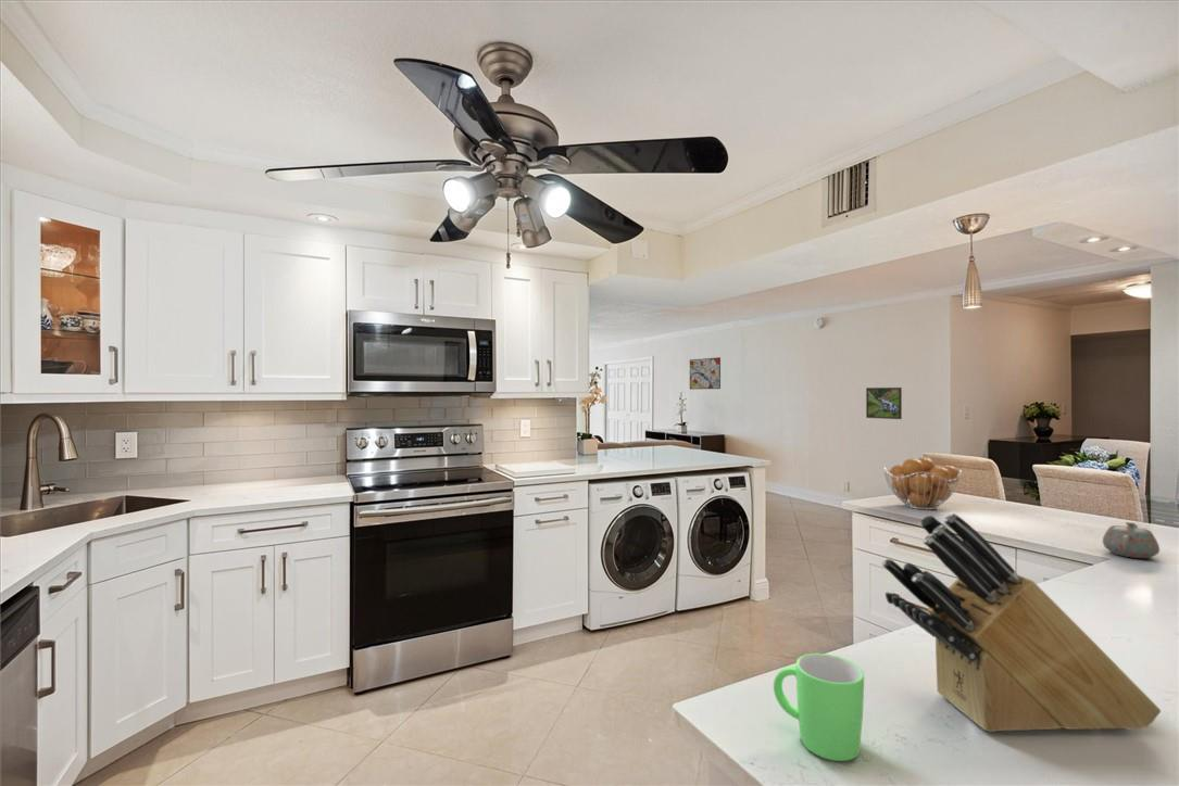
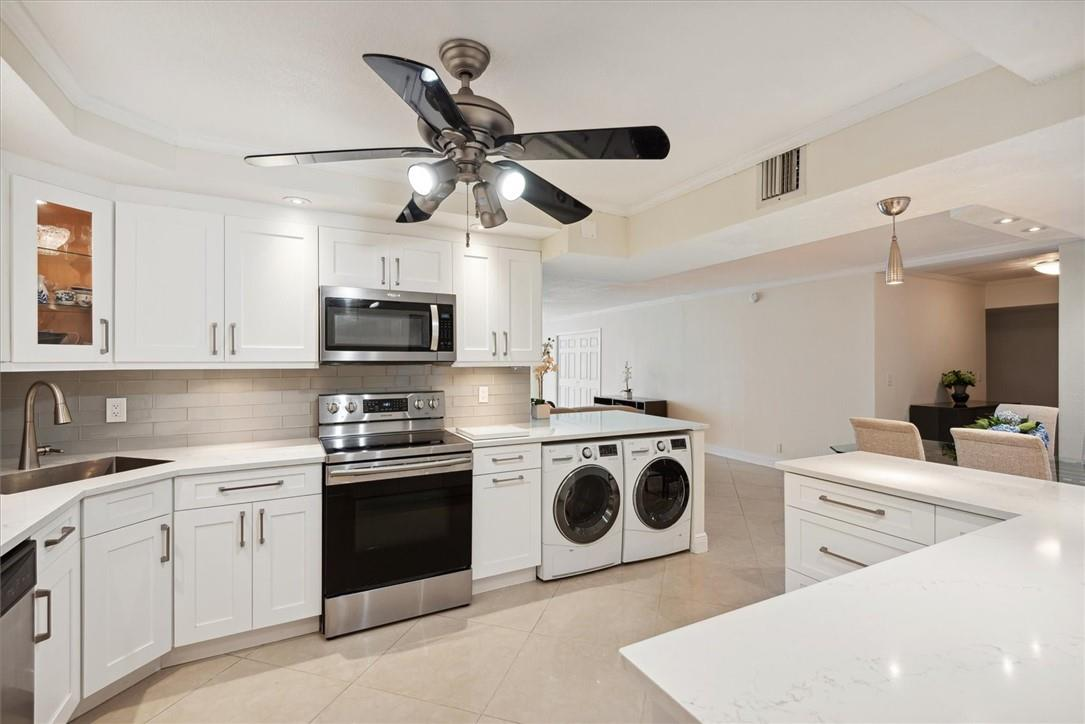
- wall art [689,356,722,391]
- teapot [1102,521,1161,559]
- knife block [881,512,1162,733]
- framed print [865,386,903,420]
- fruit basket [882,456,962,511]
- mug [773,652,865,762]
